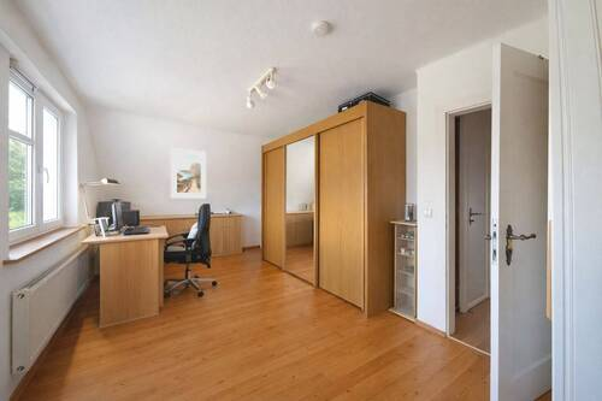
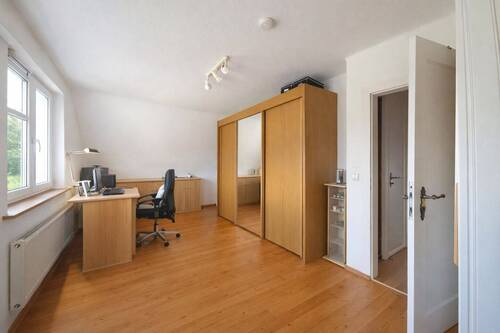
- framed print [170,147,207,199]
